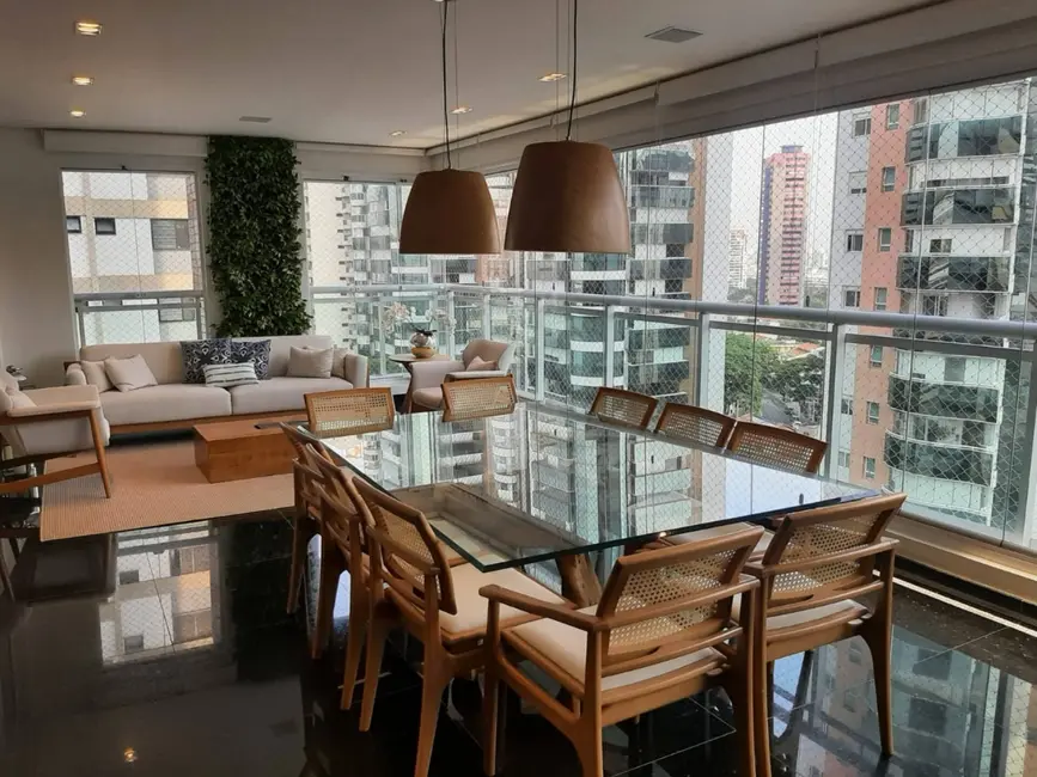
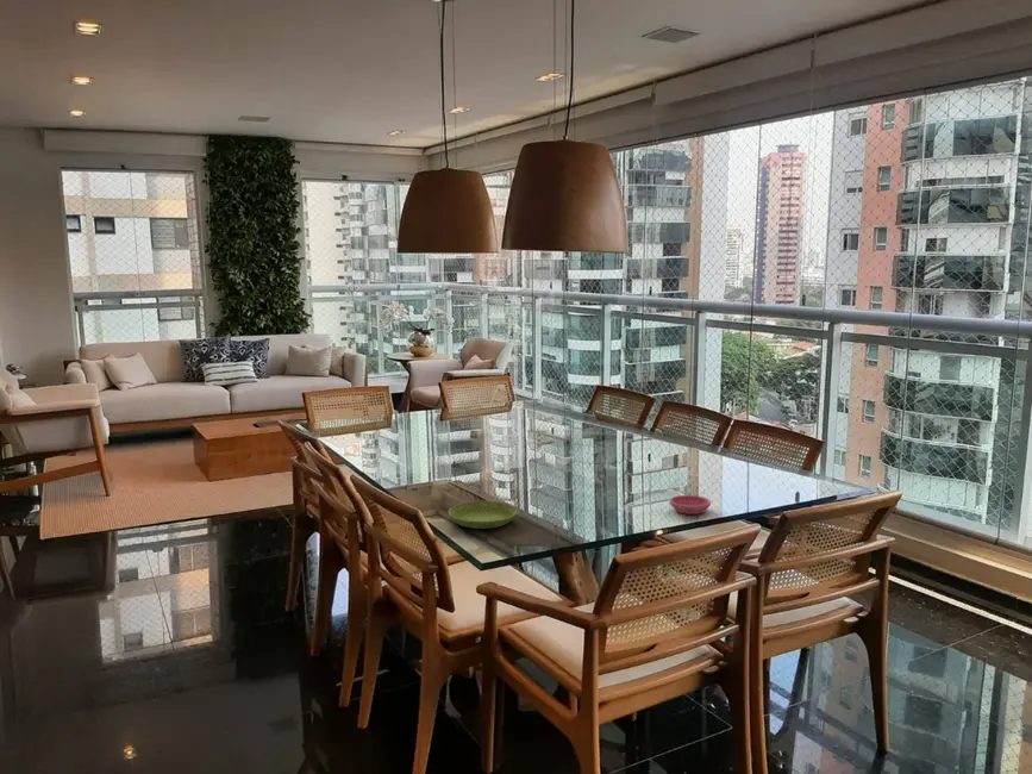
+ saucer [668,494,712,516]
+ saucer [448,500,518,530]
